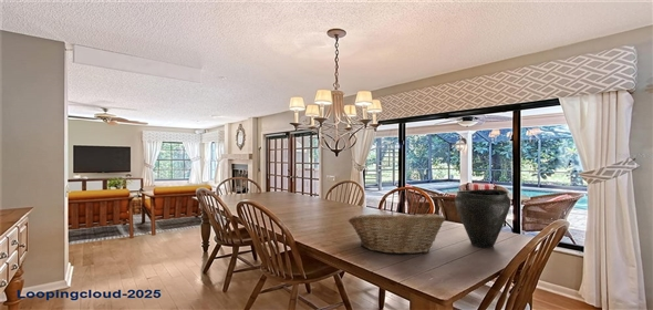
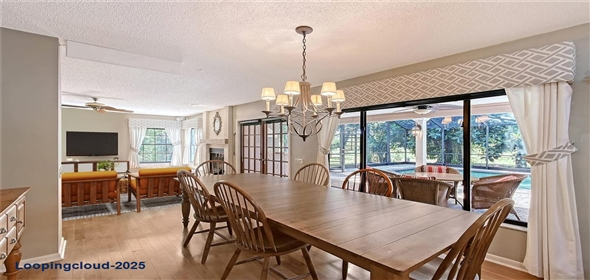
- fruit basket [348,210,446,256]
- vase [454,188,512,249]
